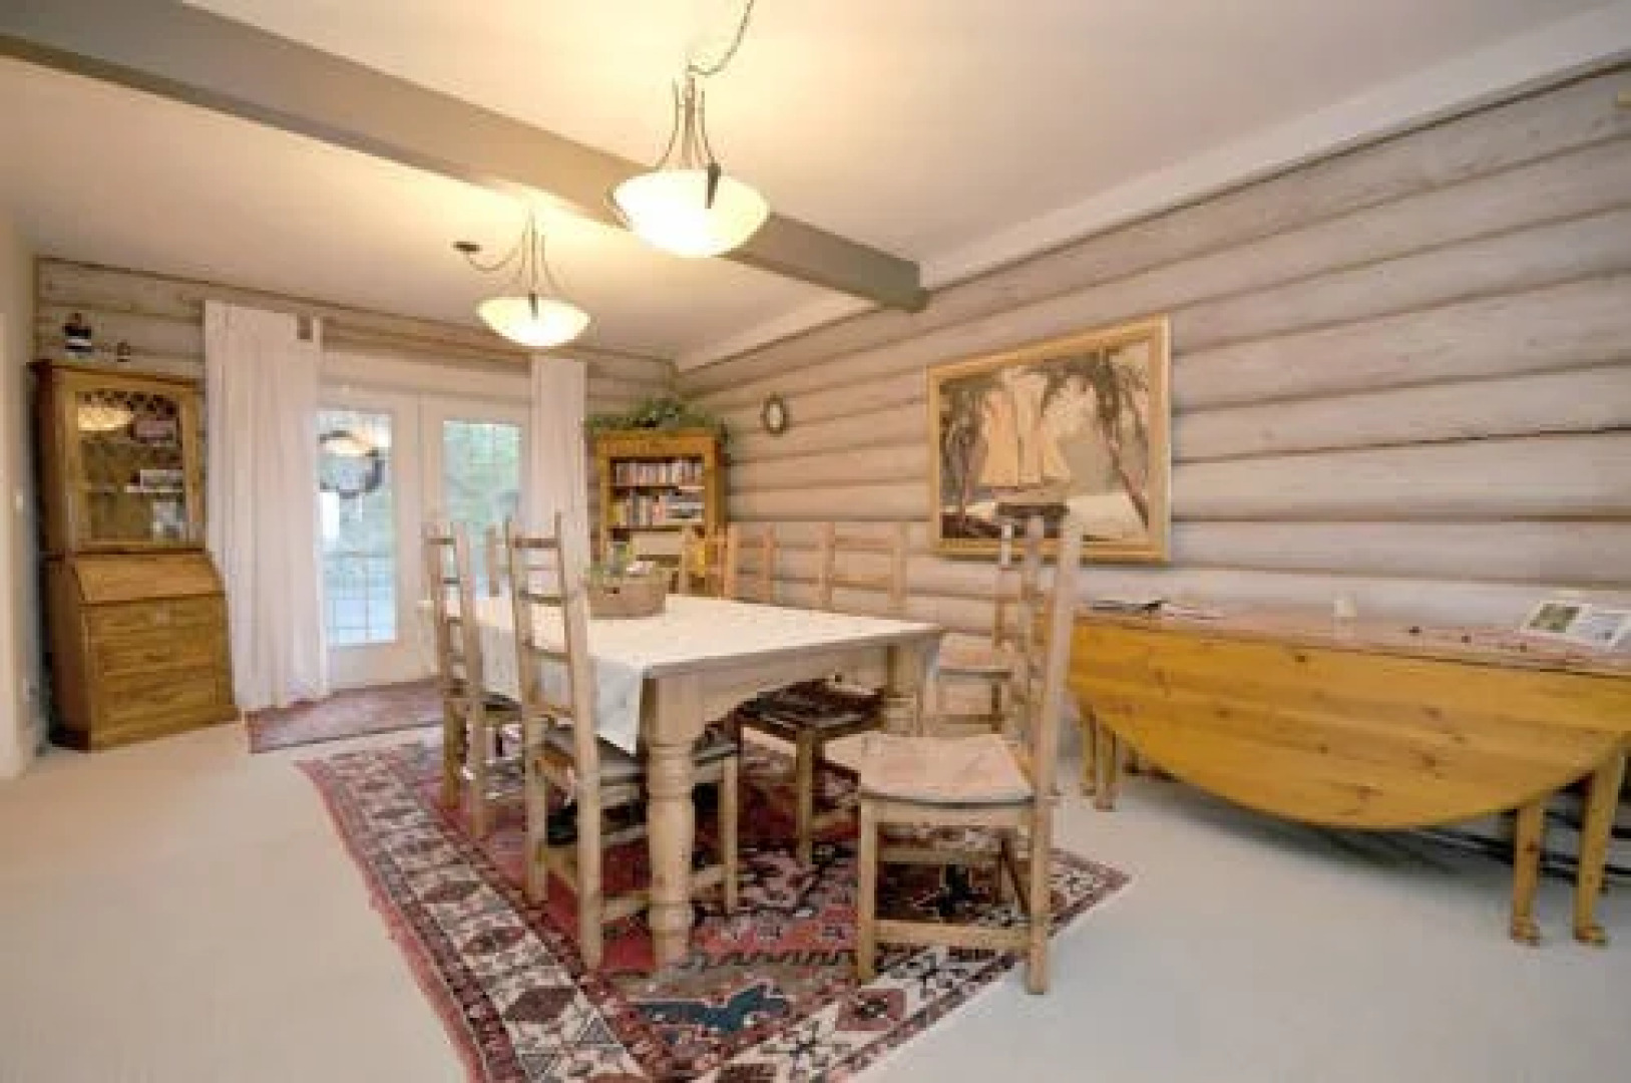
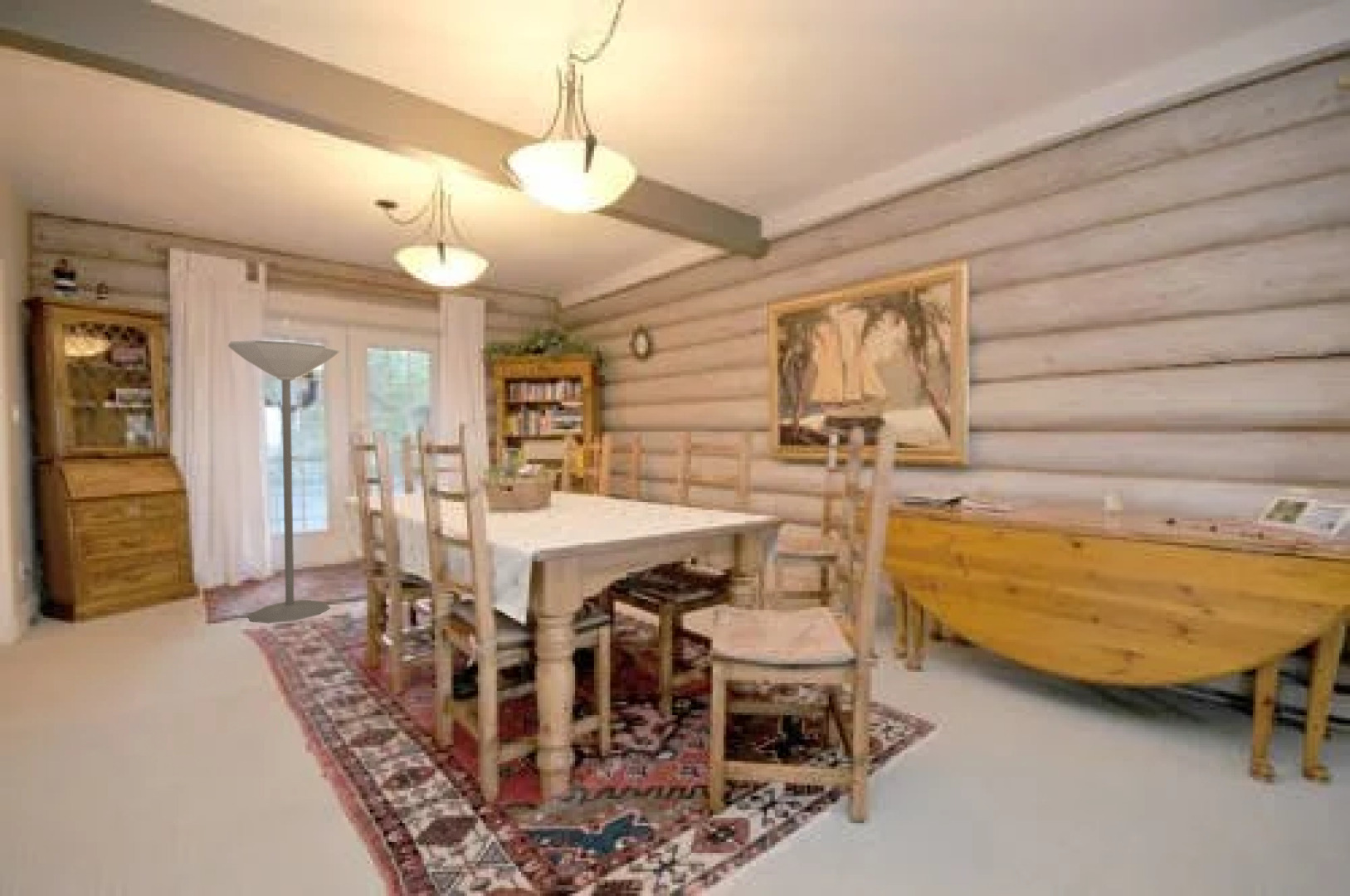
+ floor lamp [227,339,341,624]
